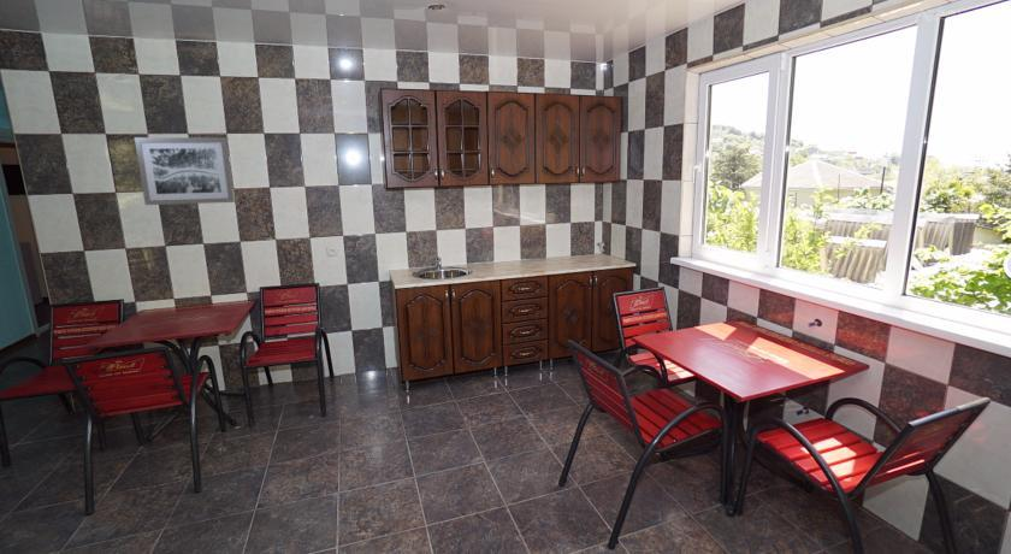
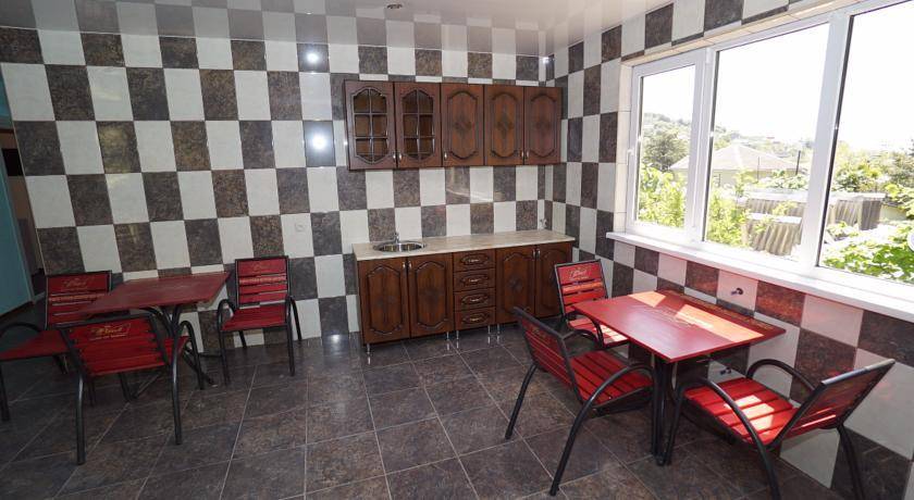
- wall art [134,136,236,206]
